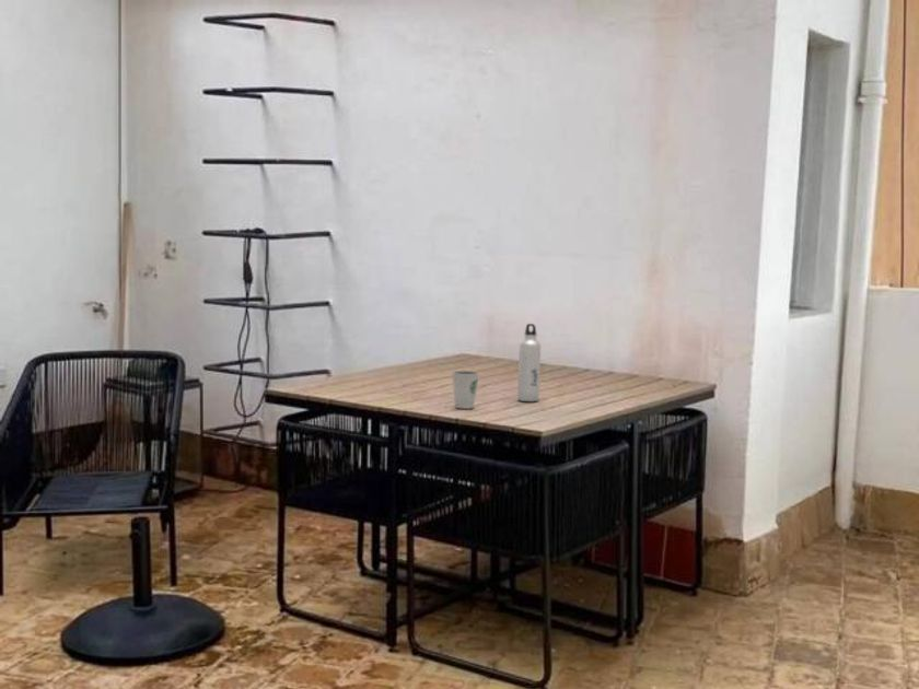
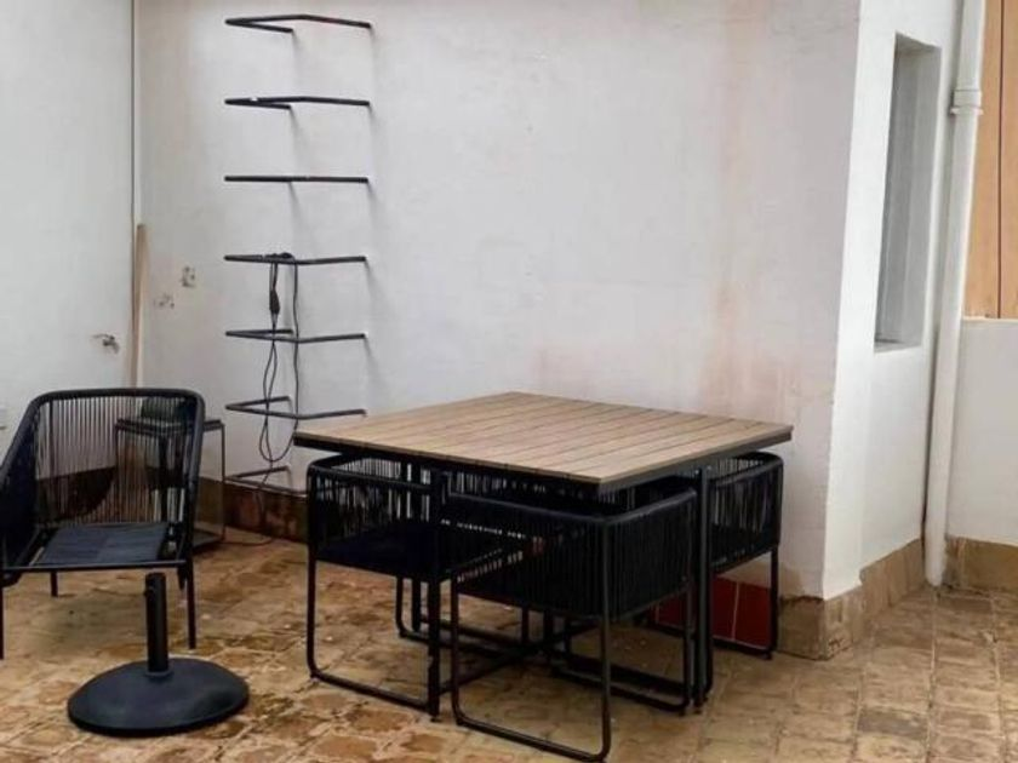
- water bottle [516,323,542,402]
- dixie cup [451,370,480,409]
